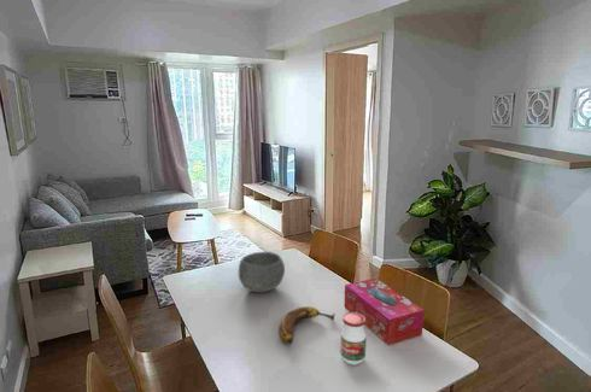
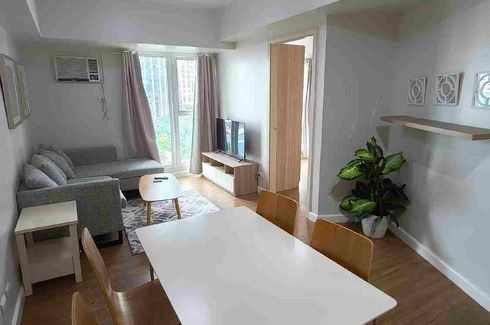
- banana [277,305,337,345]
- jar [339,311,368,367]
- bowl [238,251,286,293]
- tissue box [344,277,425,346]
